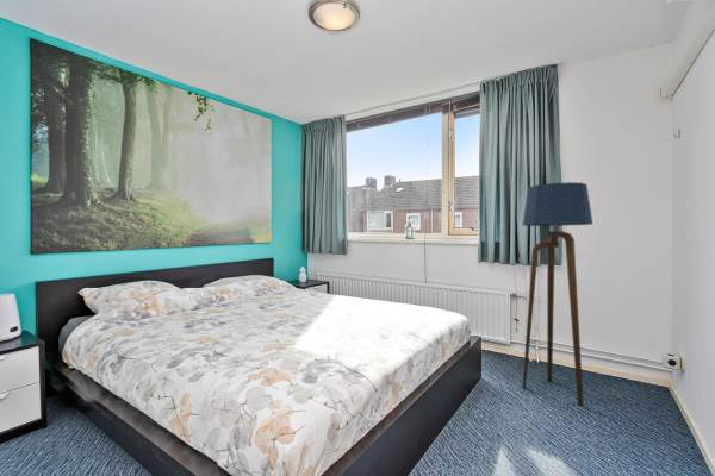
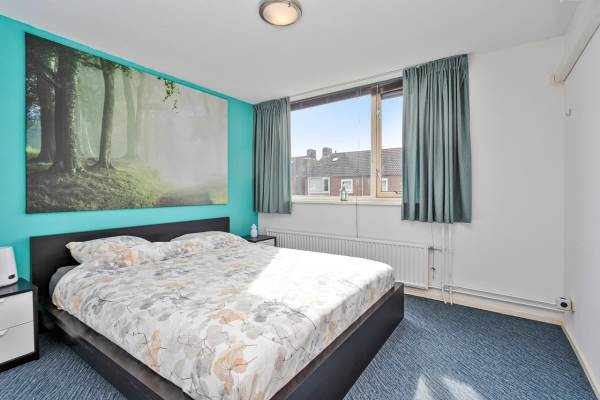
- floor lamp [521,181,593,406]
